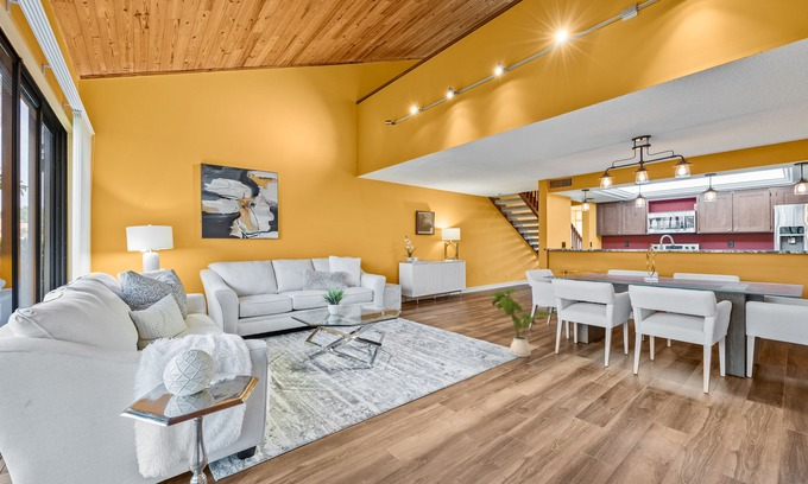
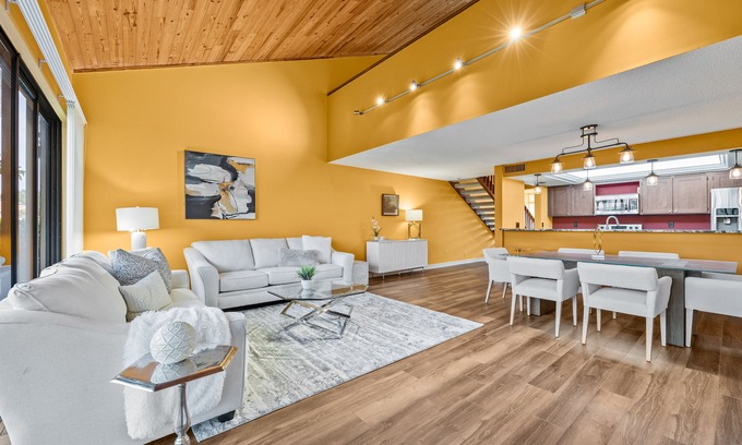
- house plant [488,287,560,358]
